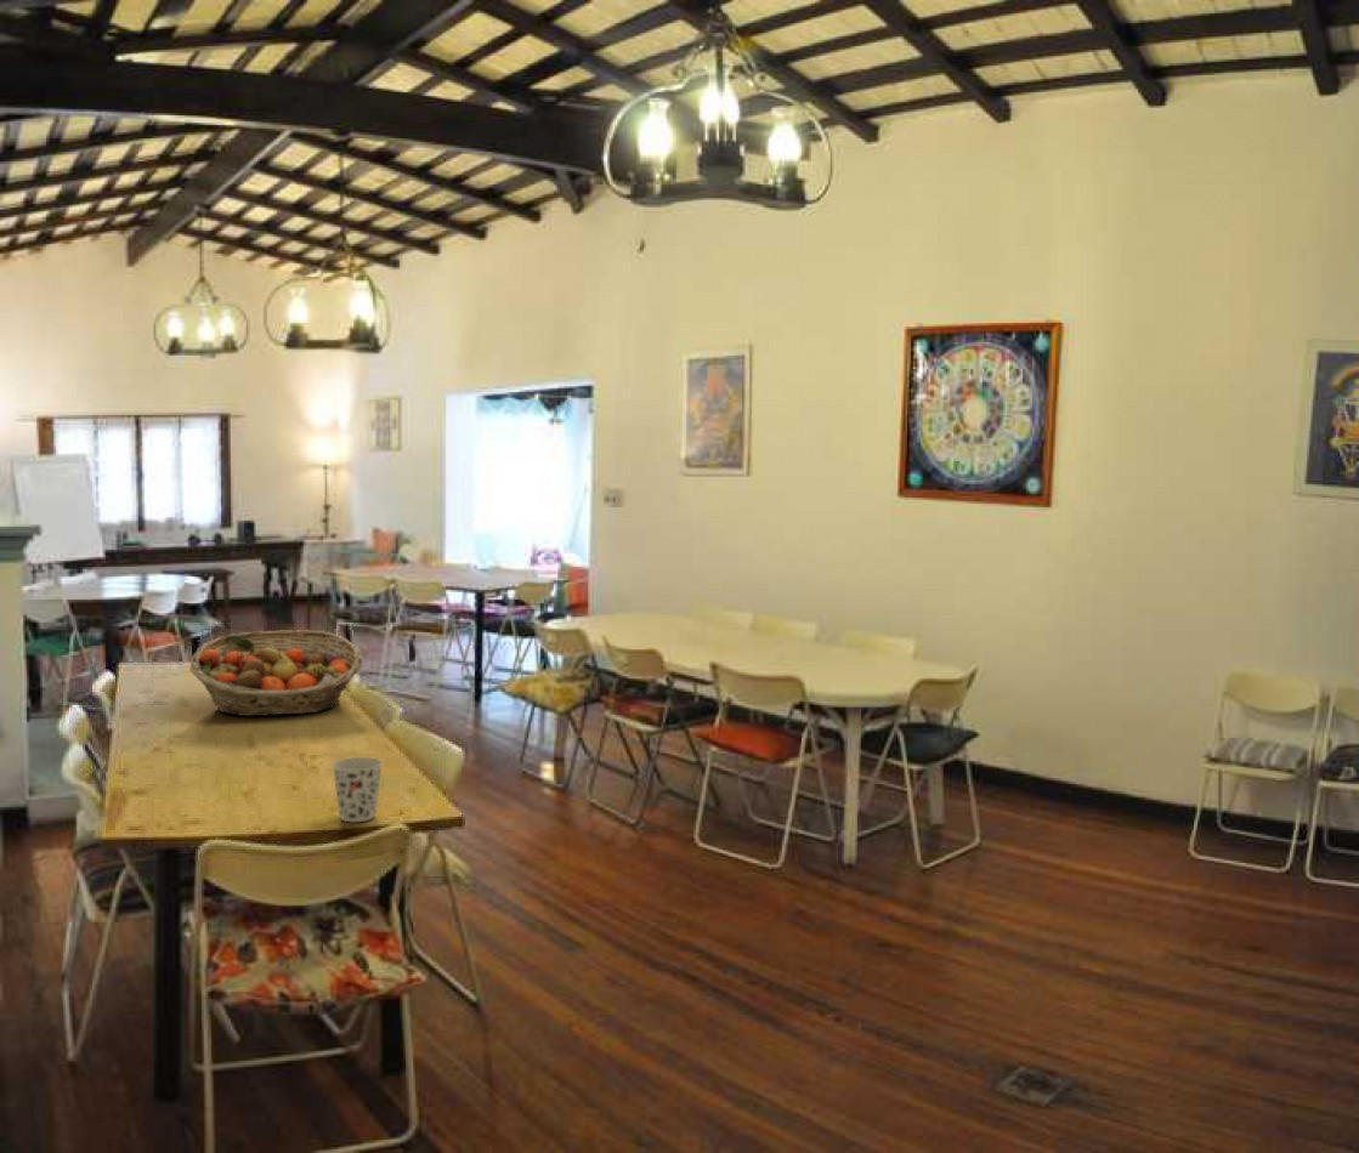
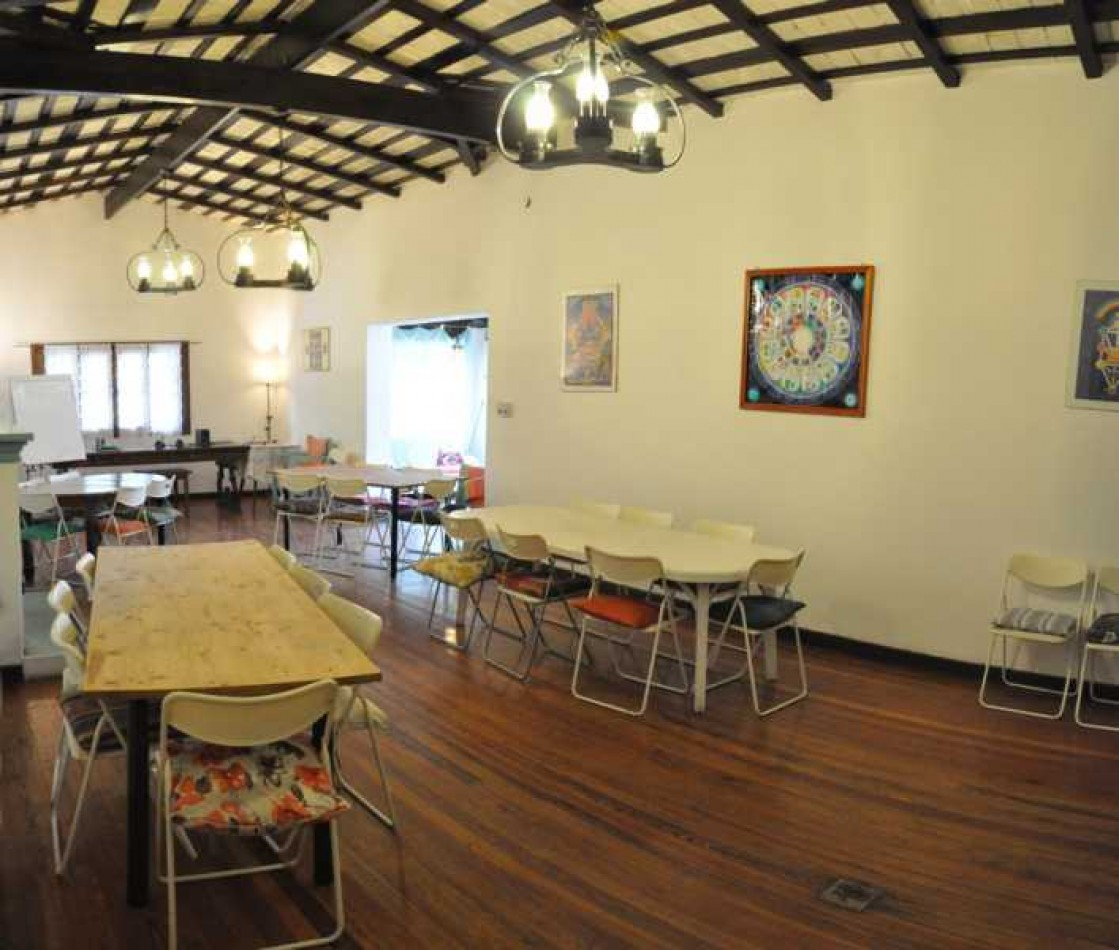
- fruit basket [189,629,364,717]
- cup [330,756,384,823]
